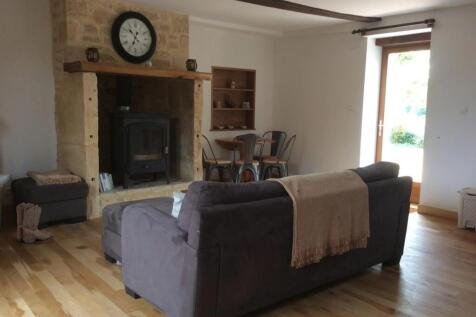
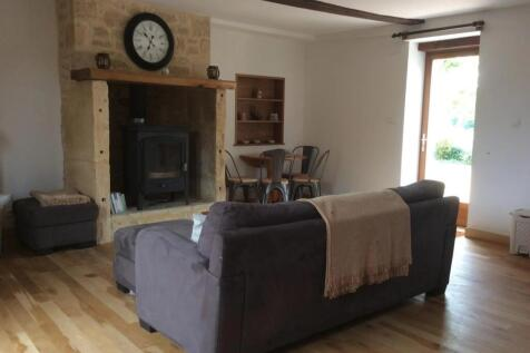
- boots [15,202,54,244]
